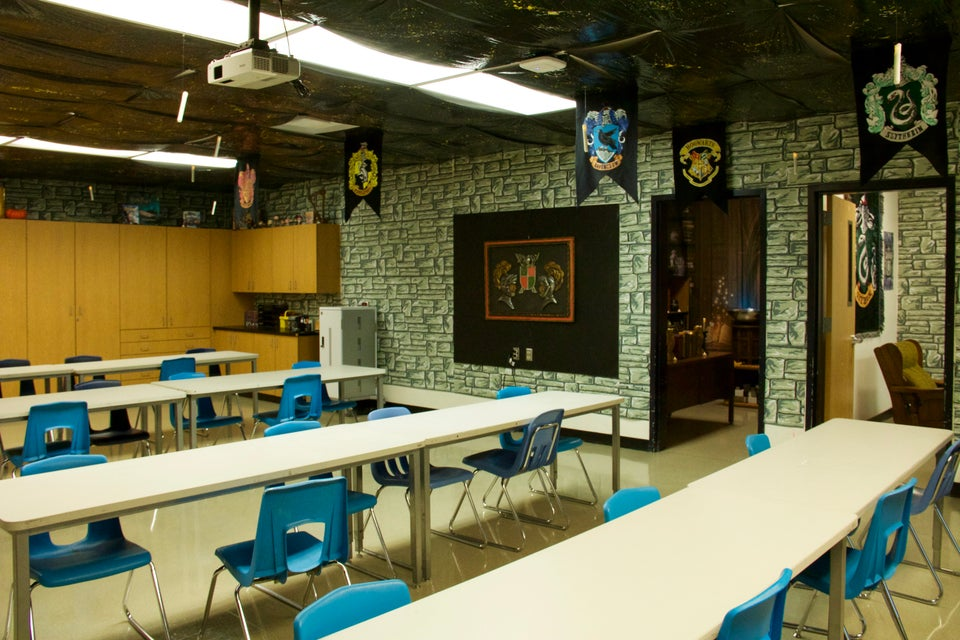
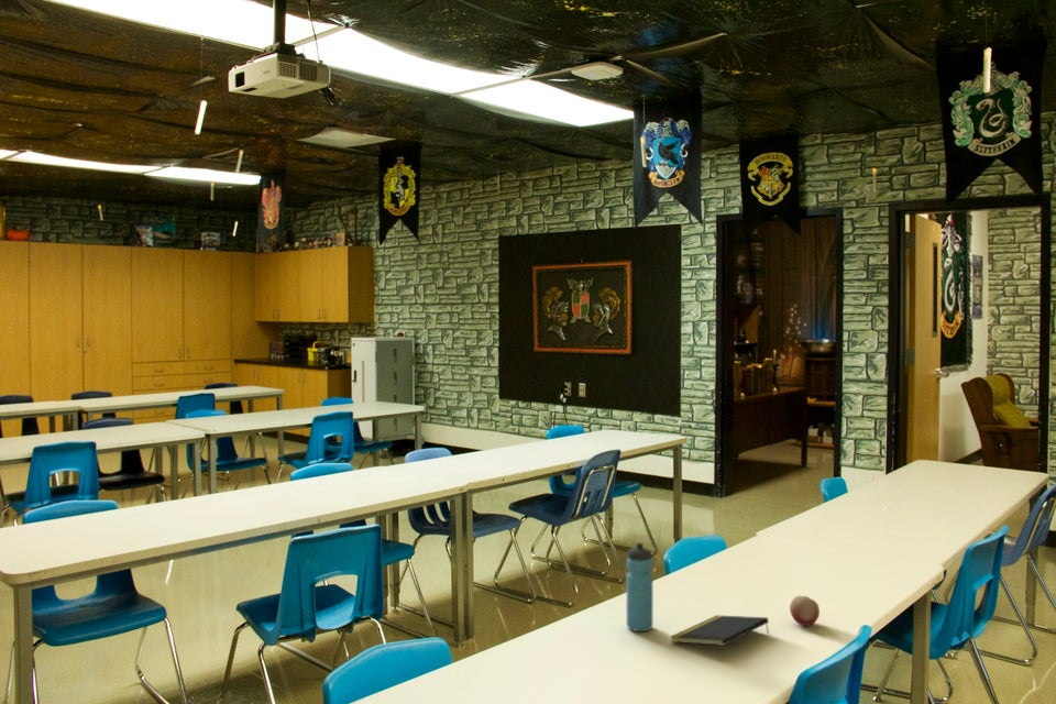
+ fruit [789,595,821,627]
+ water bottle [626,541,653,632]
+ notepad [670,614,770,647]
